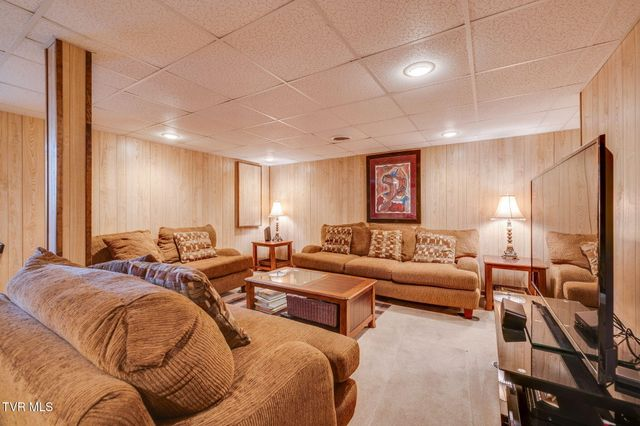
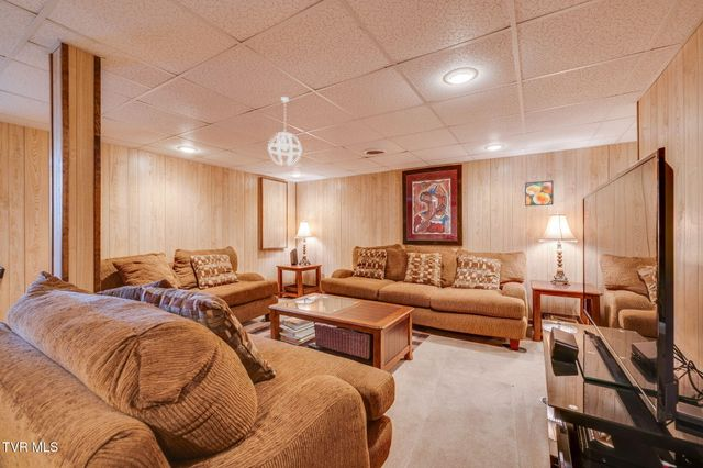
+ pendant light [267,96,303,167]
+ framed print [524,180,555,207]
